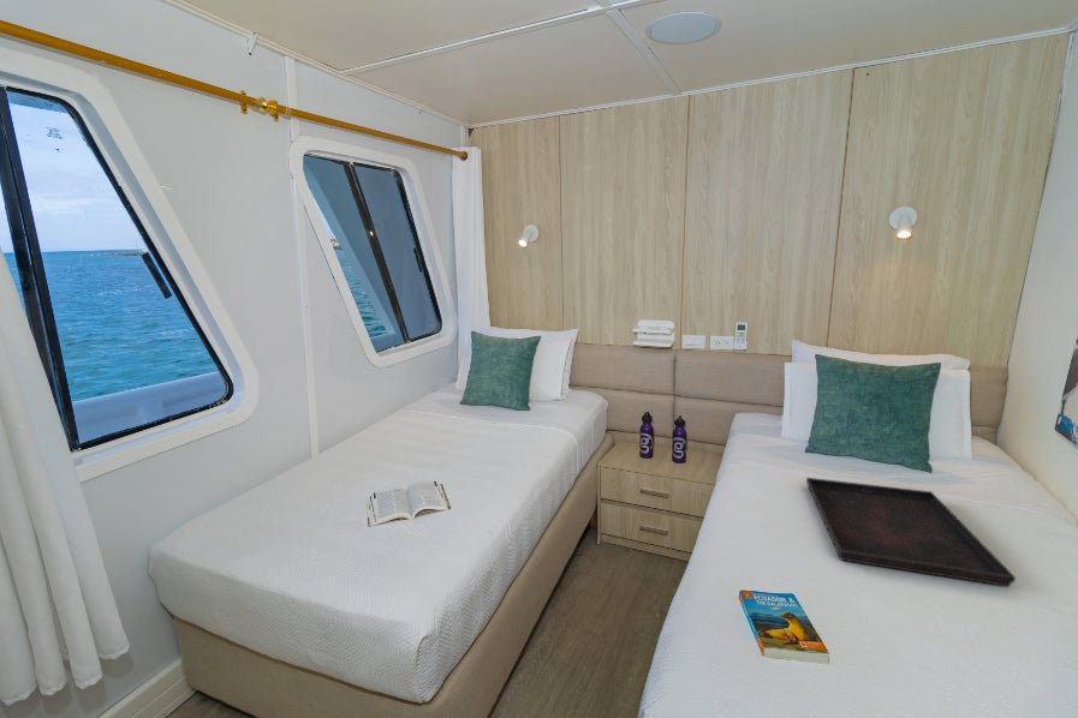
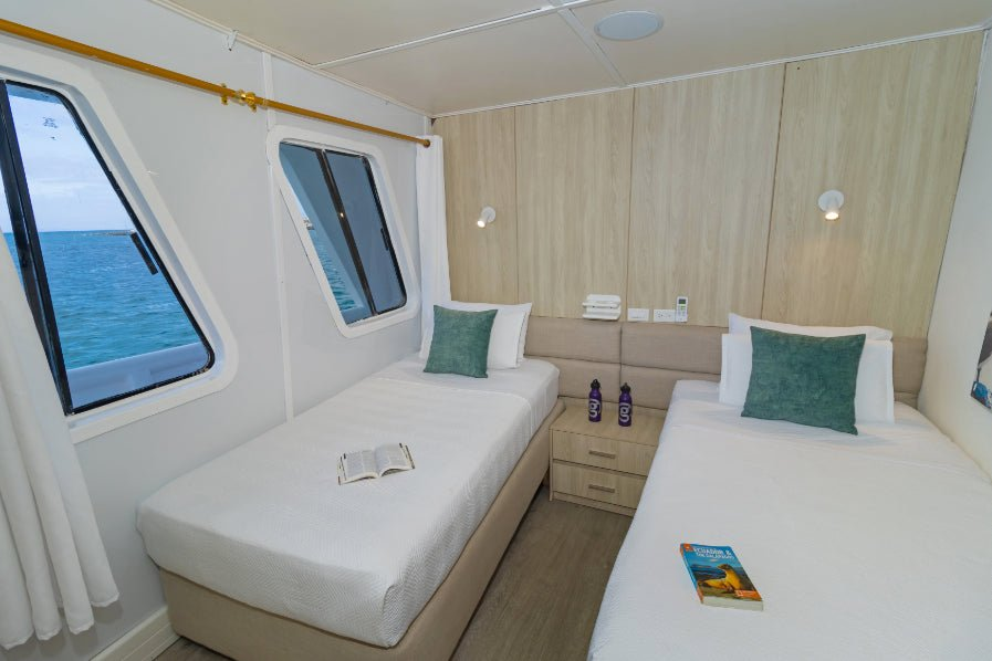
- serving tray [805,477,1017,587]
